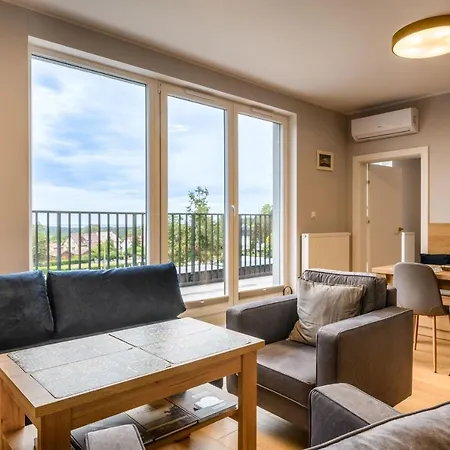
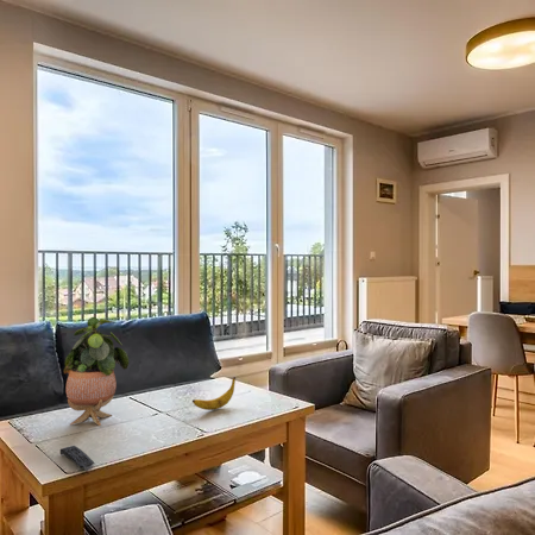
+ banana [191,376,237,411]
+ remote control [59,445,95,471]
+ potted plant [63,316,130,427]
